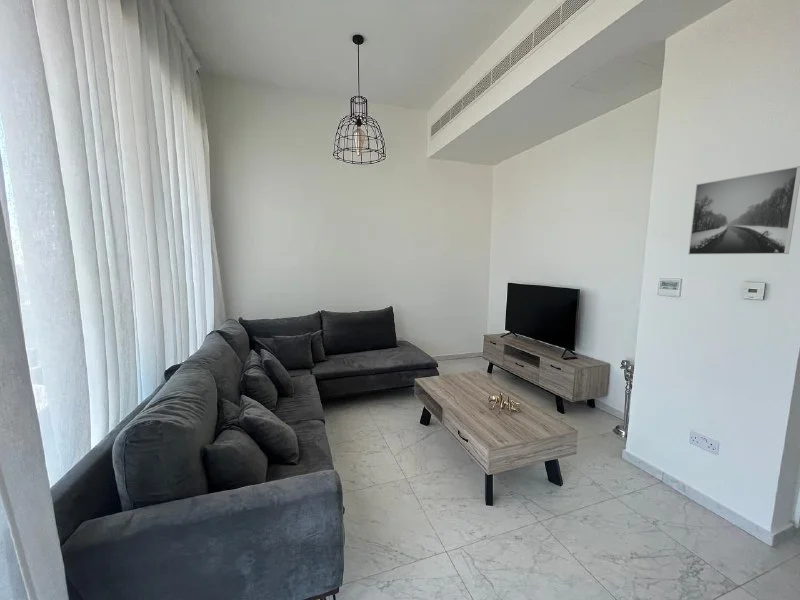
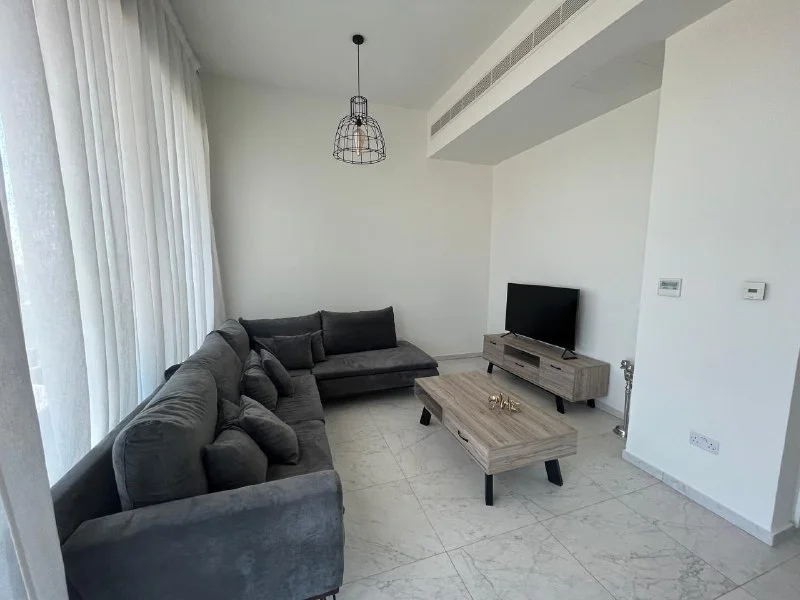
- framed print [687,165,800,255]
